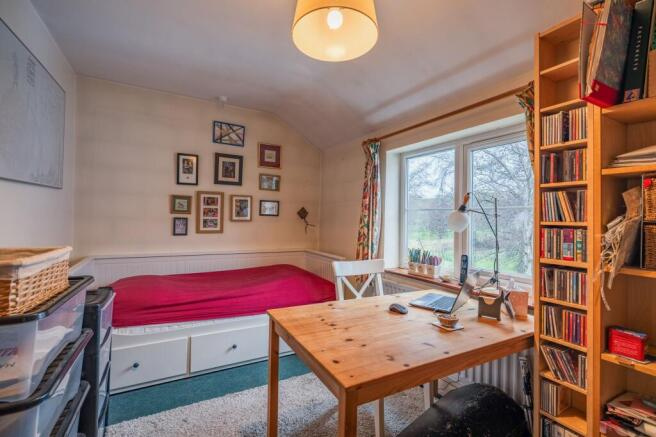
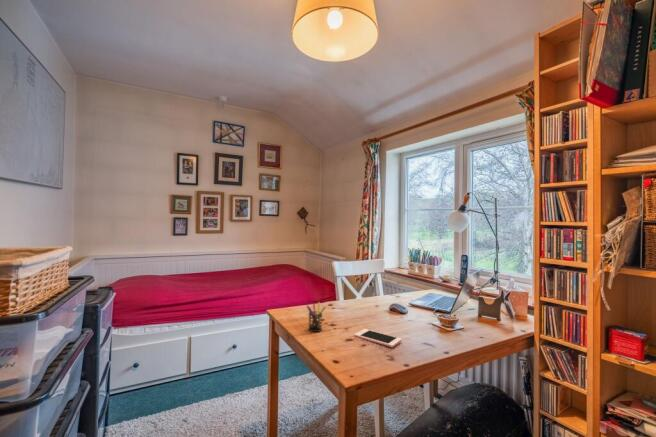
+ cell phone [353,328,402,348]
+ pen holder [305,301,327,333]
